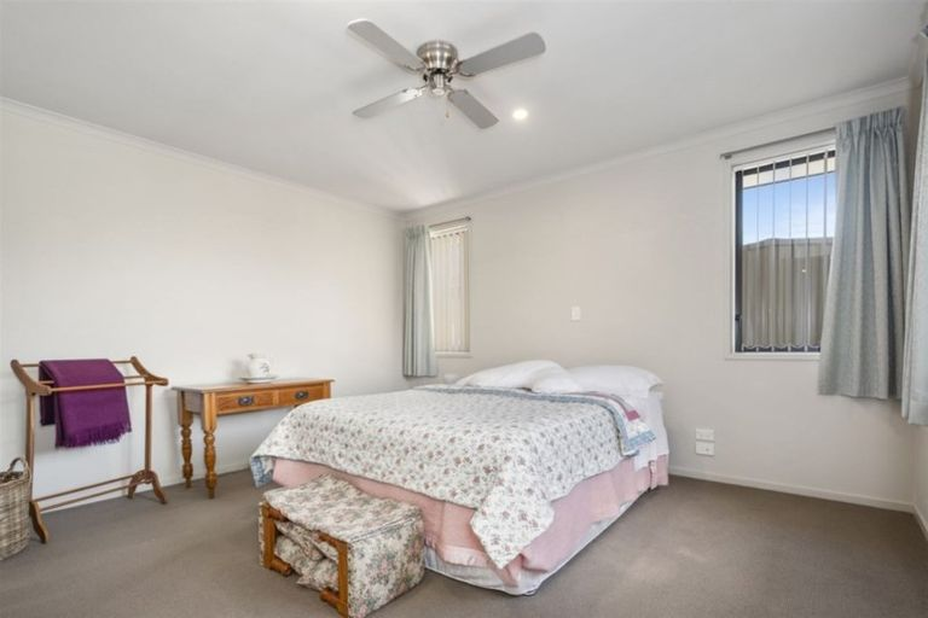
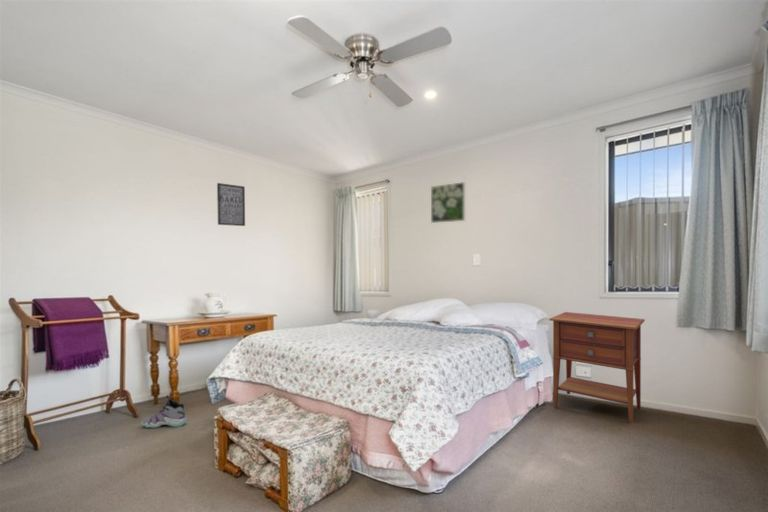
+ wall art [216,182,246,227]
+ nightstand [548,311,646,423]
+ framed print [430,181,466,224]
+ sneaker [140,394,187,429]
